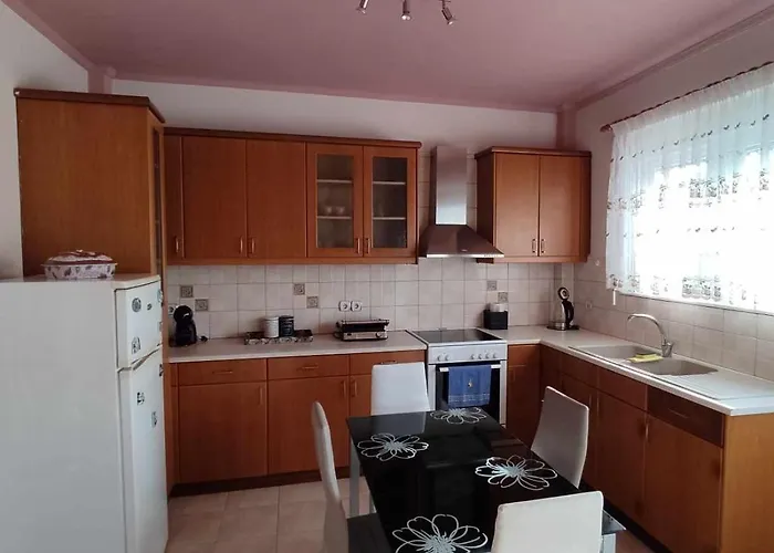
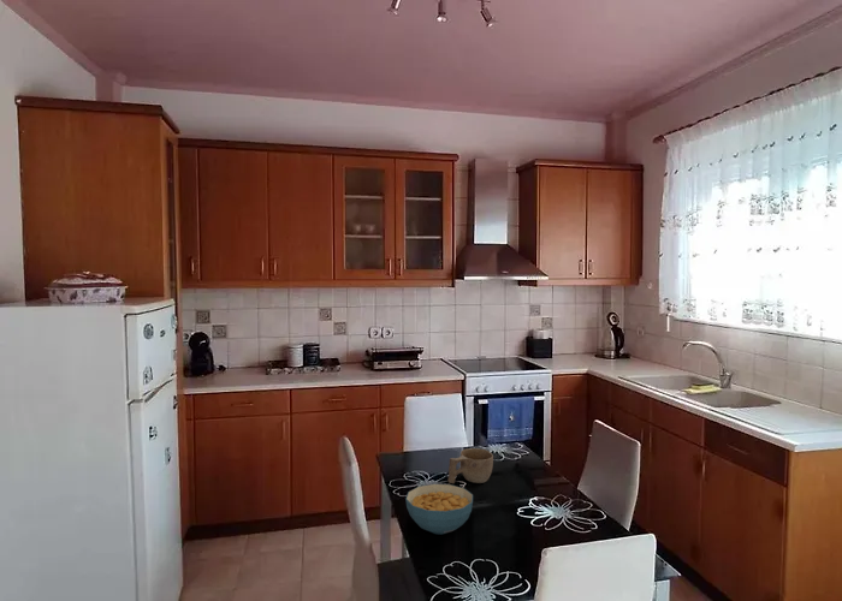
+ cereal bowl [404,483,474,535]
+ cup [447,447,494,484]
